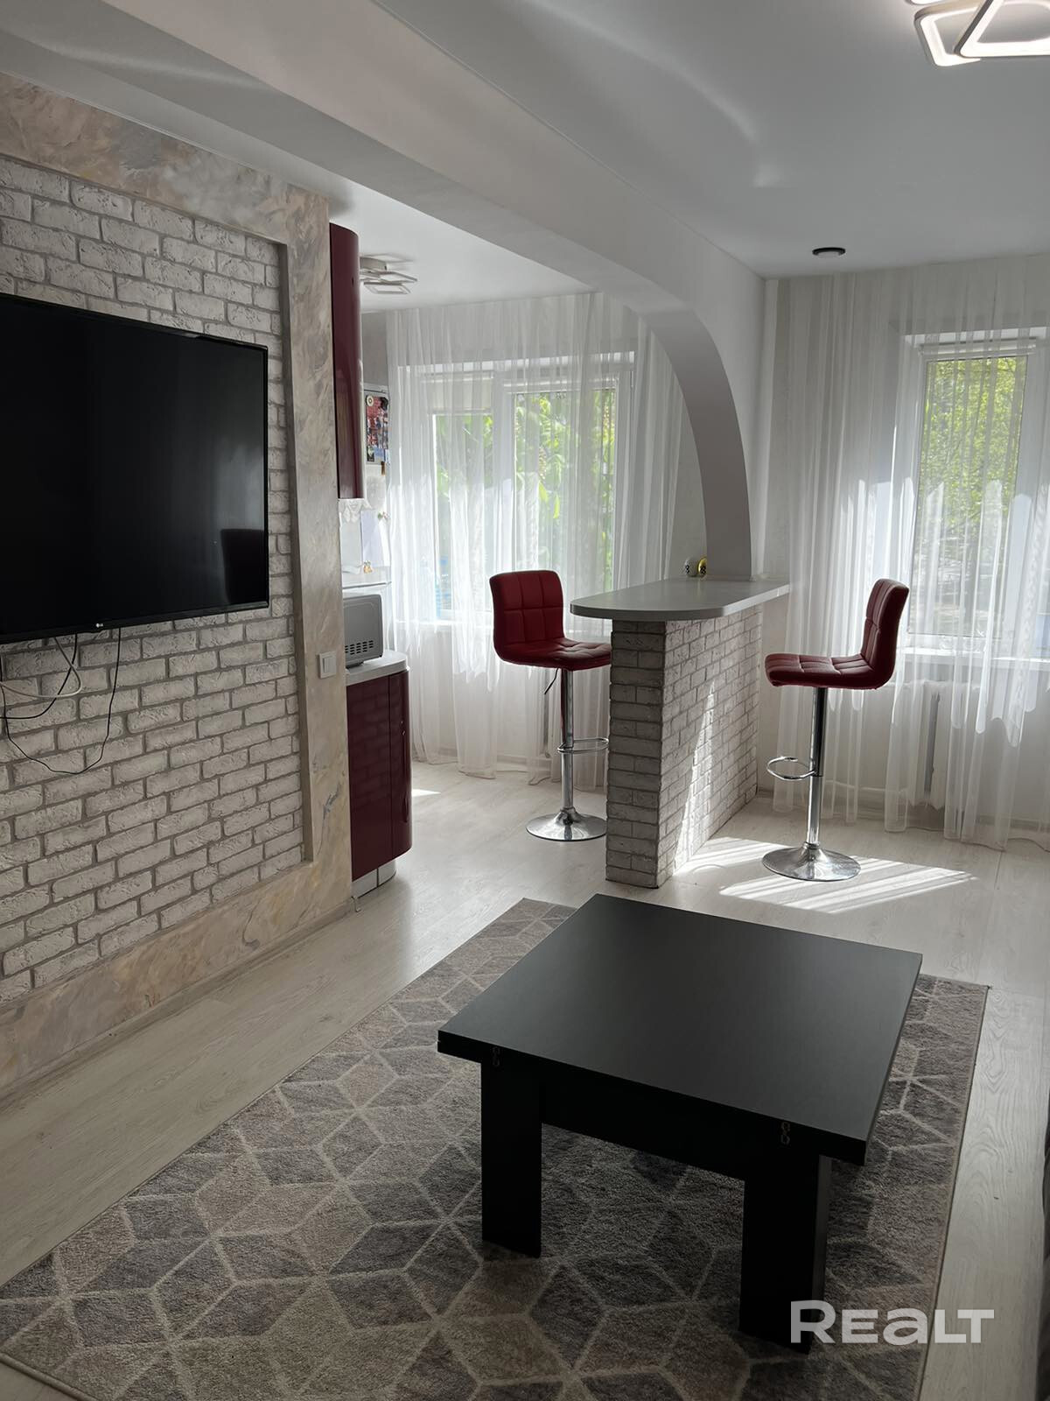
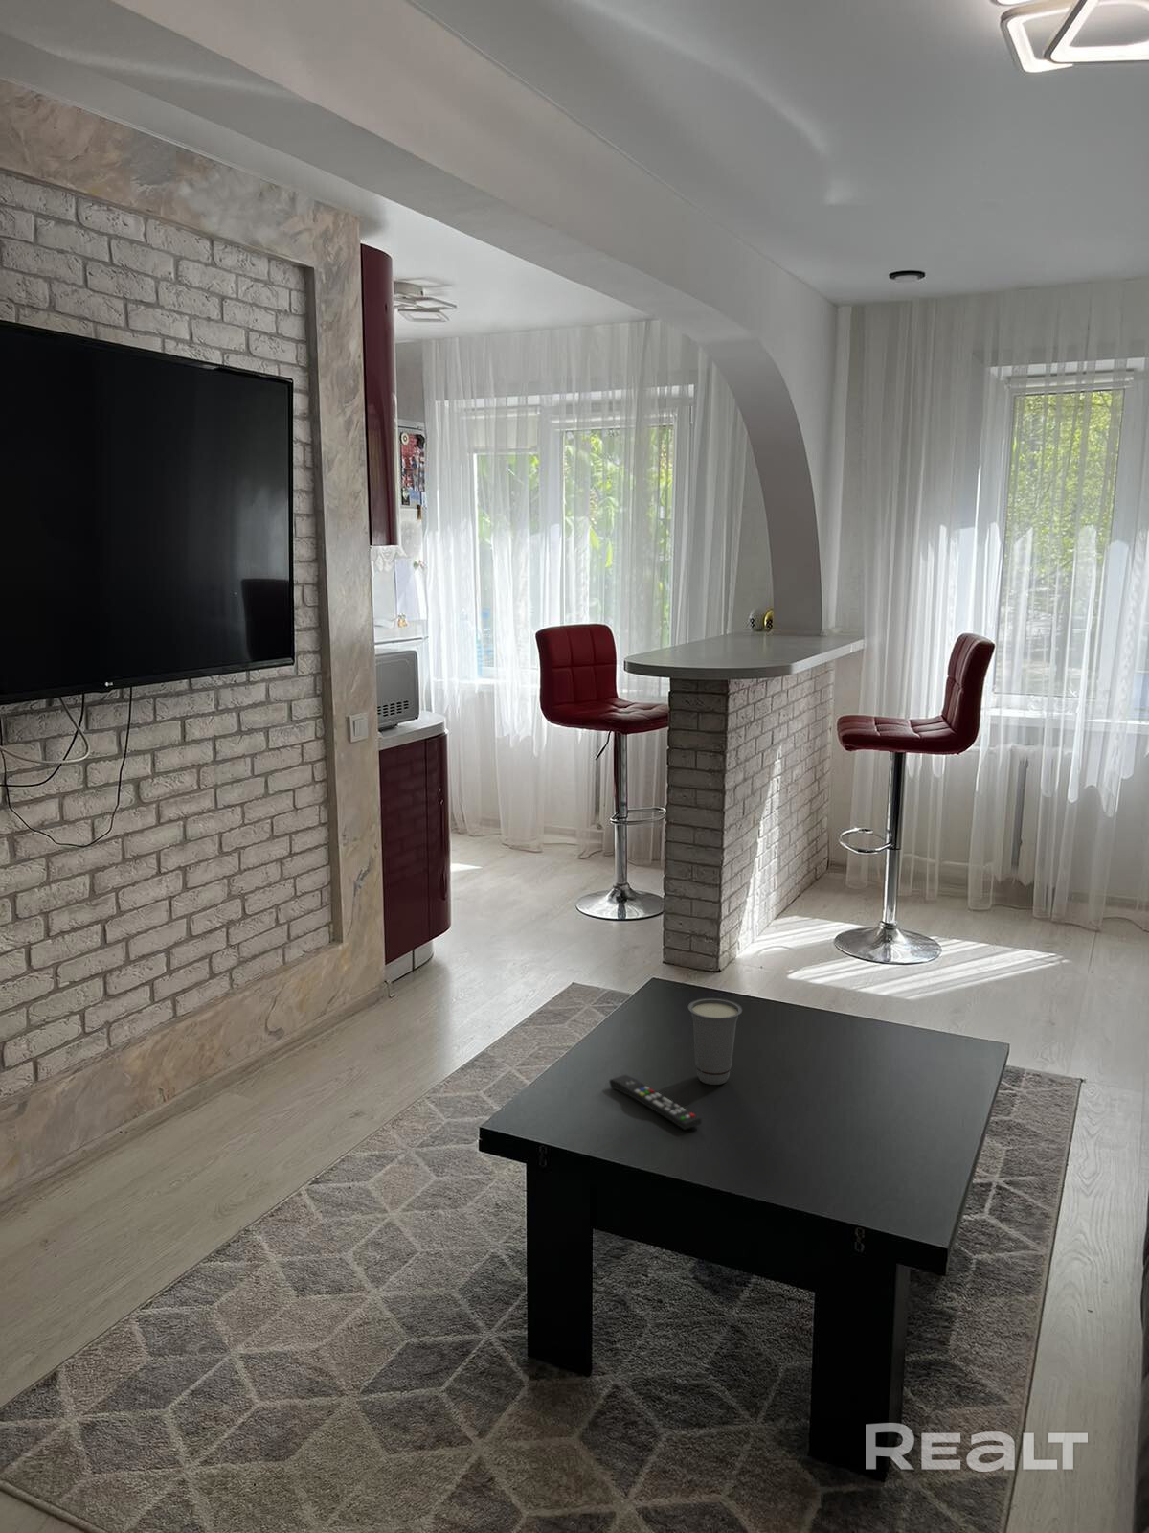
+ remote control [608,1074,702,1131]
+ cup [688,997,743,1085]
